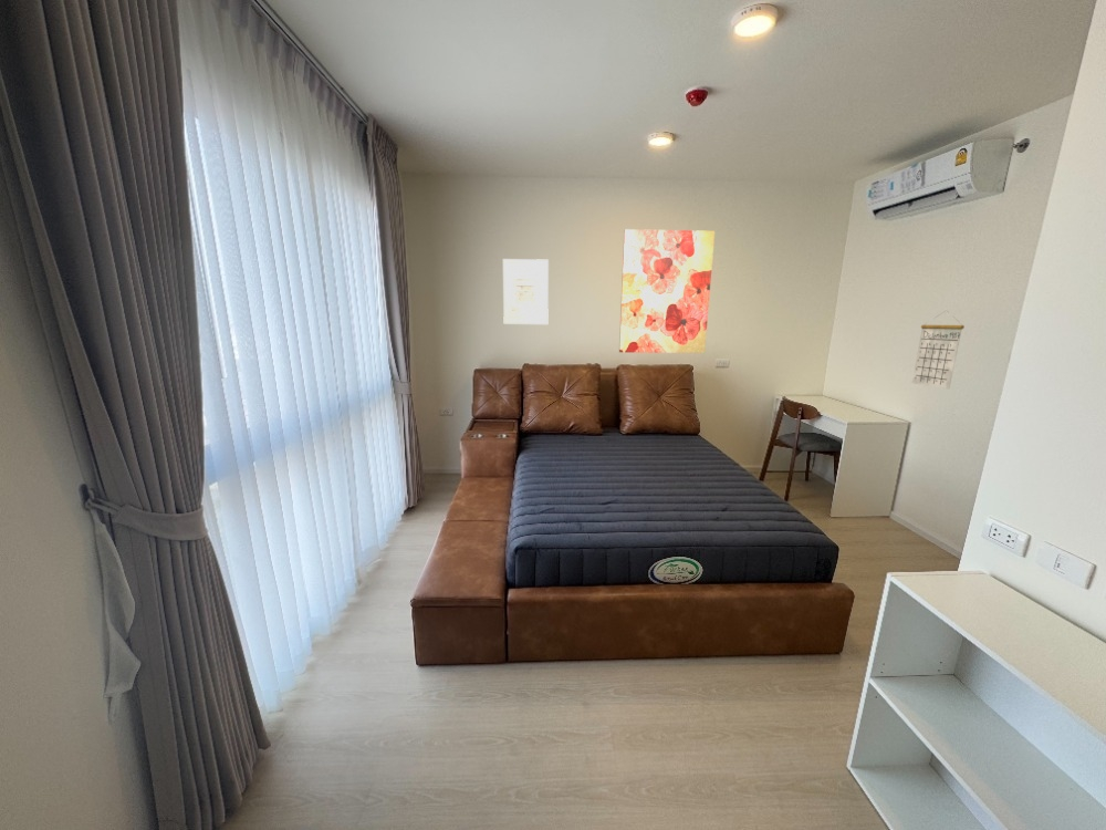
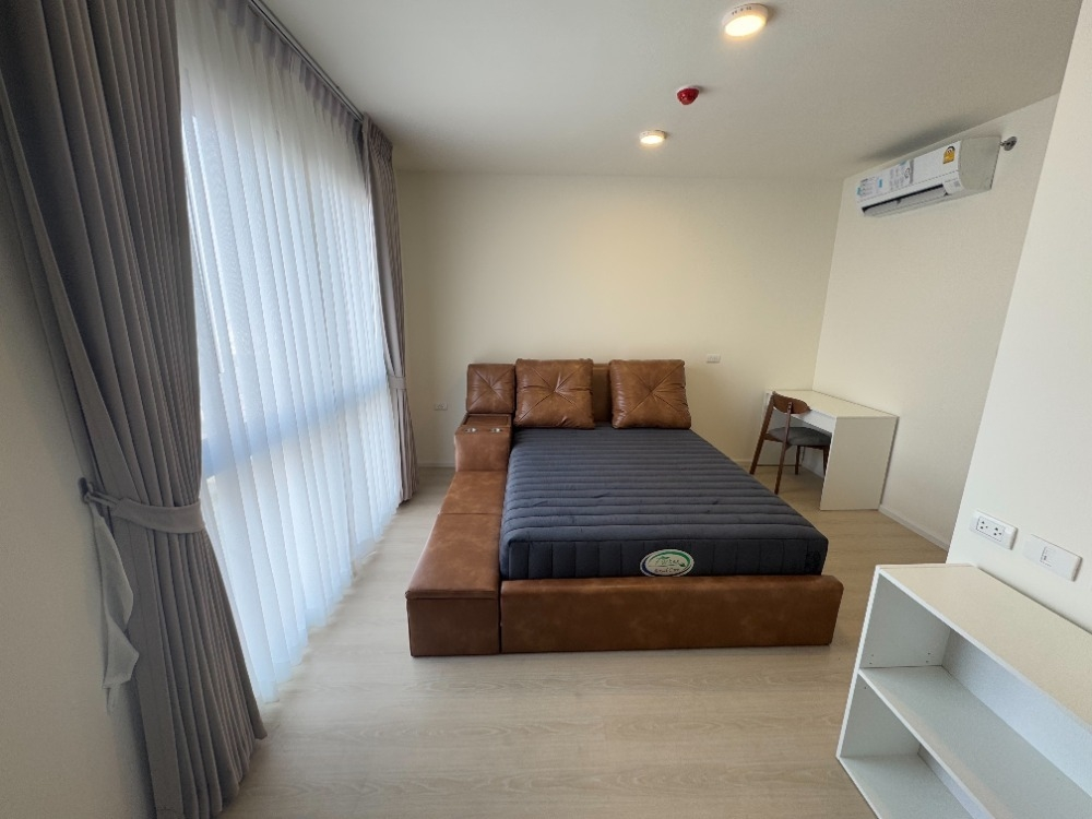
- calendar [911,309,966,390]
- wall art [618,228,716,354]
- wall art [502,258,550,325]
